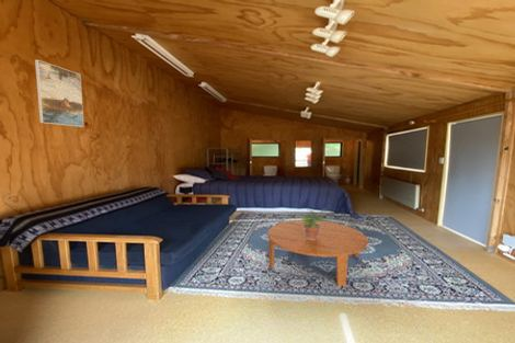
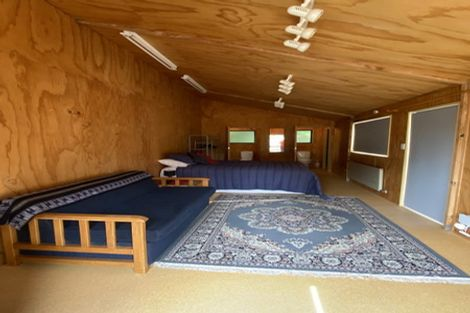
- potted plant [300,208,328,240]
- coffee table [266,219,369,287]
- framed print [34,59,84,128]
